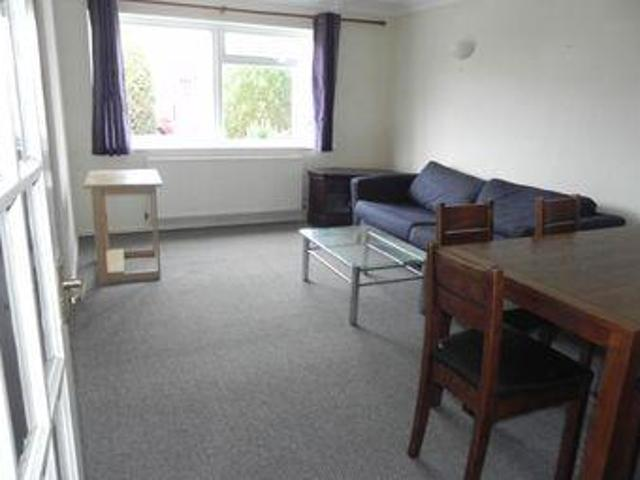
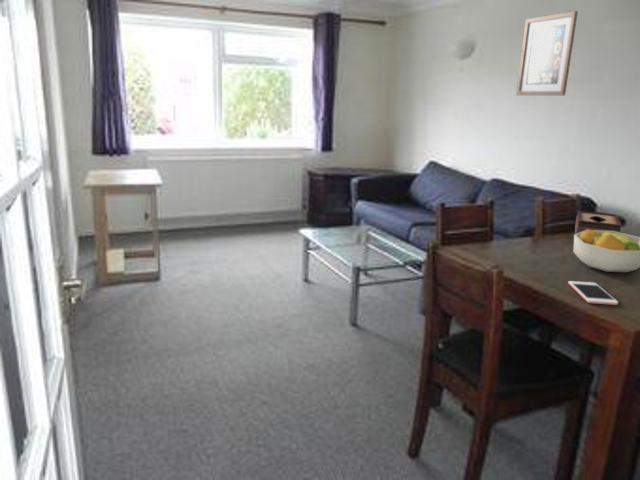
+ fruit bowl [572,229,640,273]
+ cell phone [567,280,619,306]
+ tissue box [574,210,622,235]
+ wall art [515,10,579,96]
